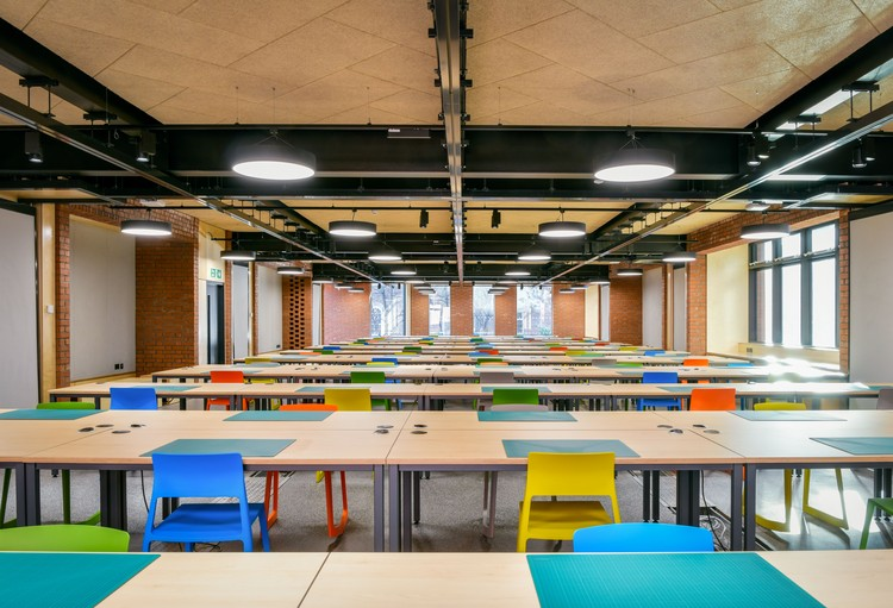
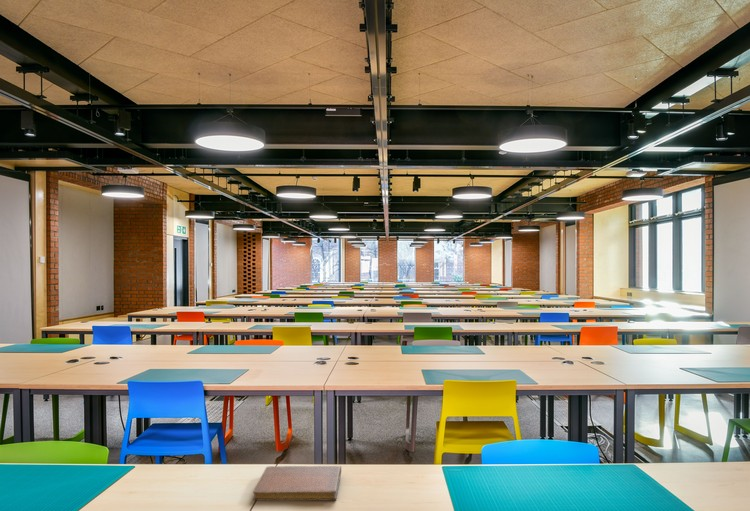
+ notebook [252,465,342,502]
